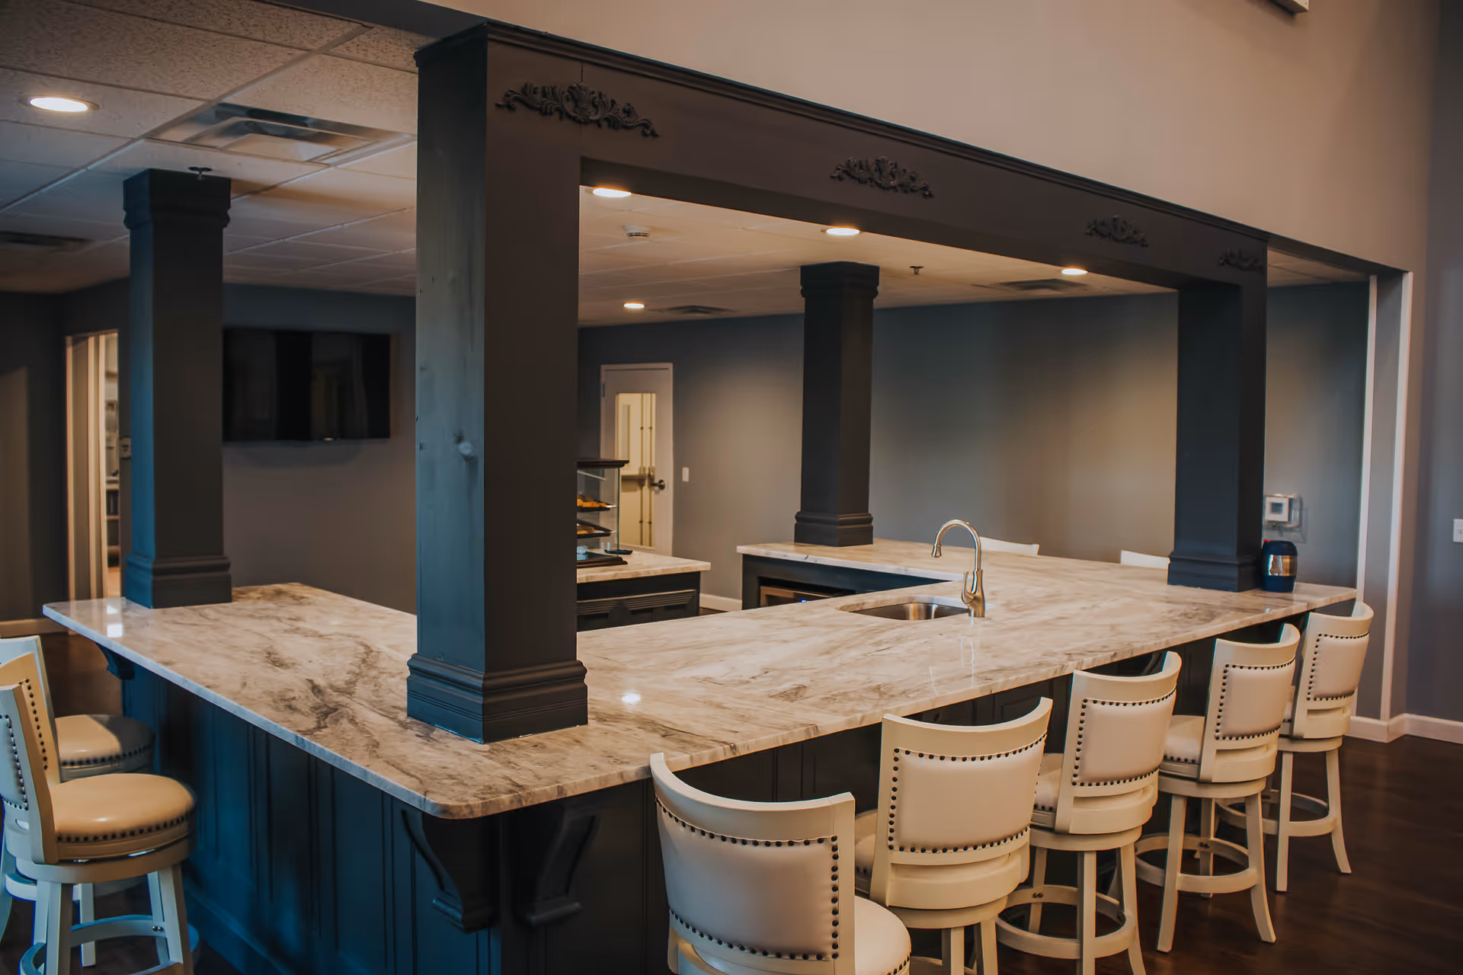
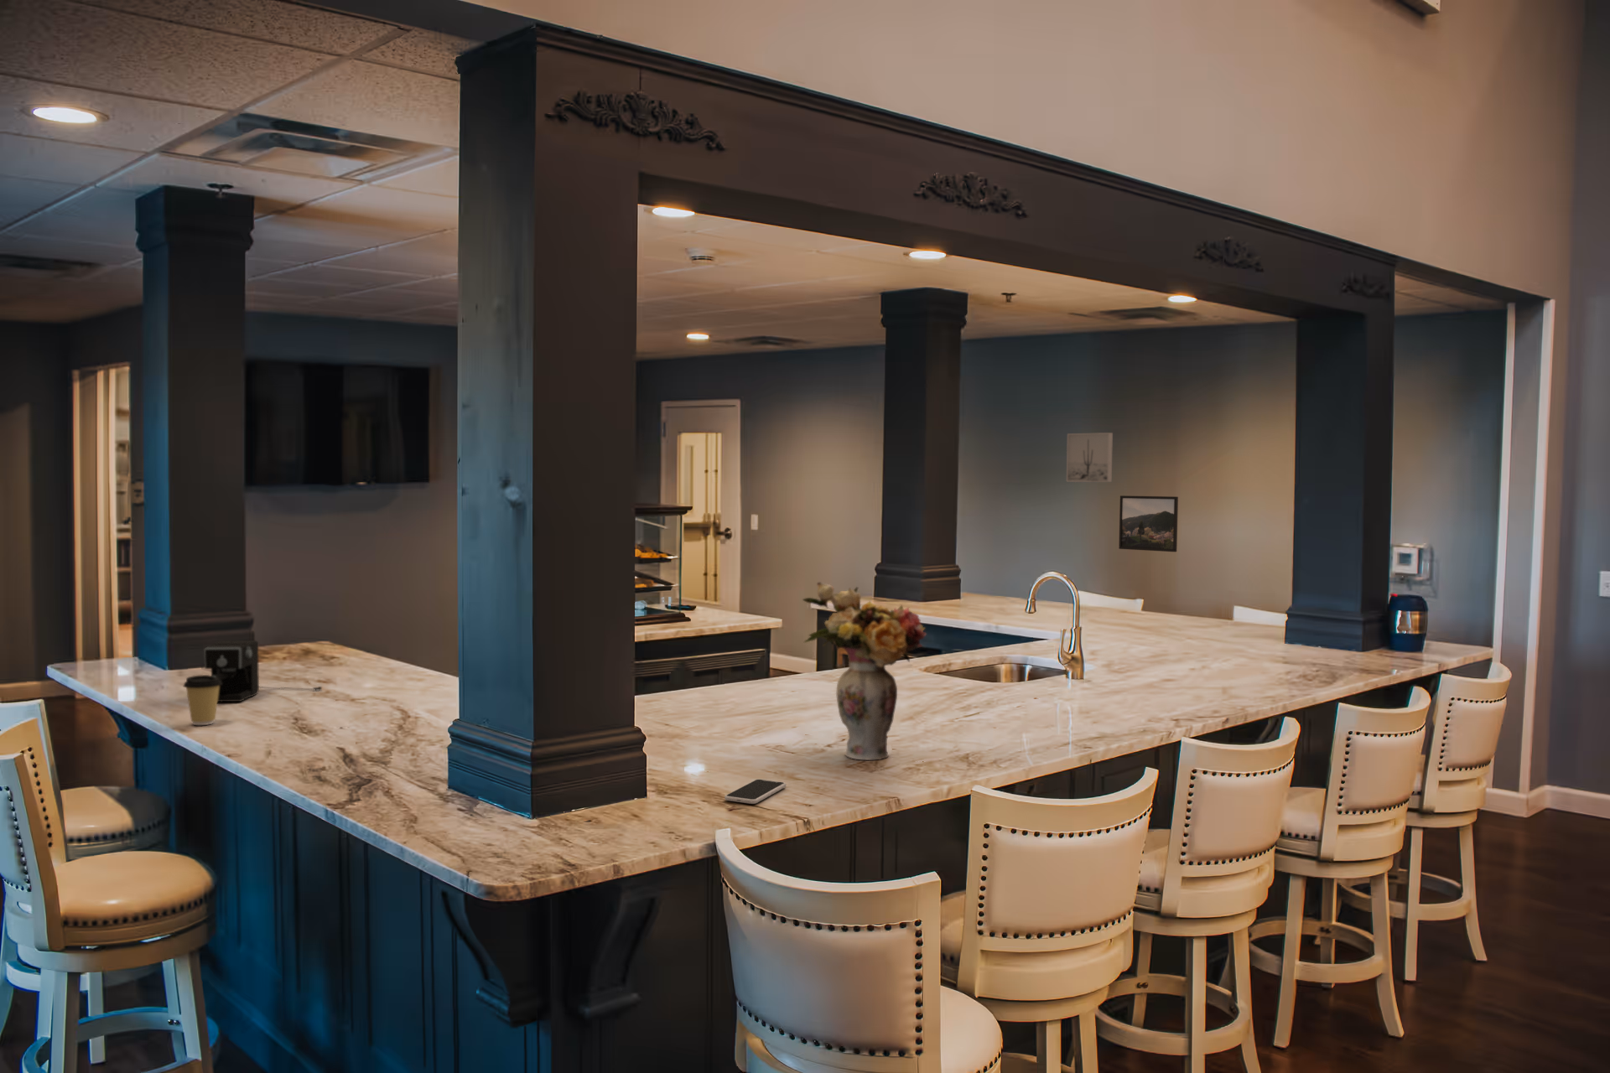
+ coffee maker [202,639,322,703]
+ wall art [1066,431,1114,483]
+ smartphone [724,778,787,805]
+ coffee cup [183,674,223,726]
+ flower arrangement [801,582,927,760]
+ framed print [1118,495,1179,552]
